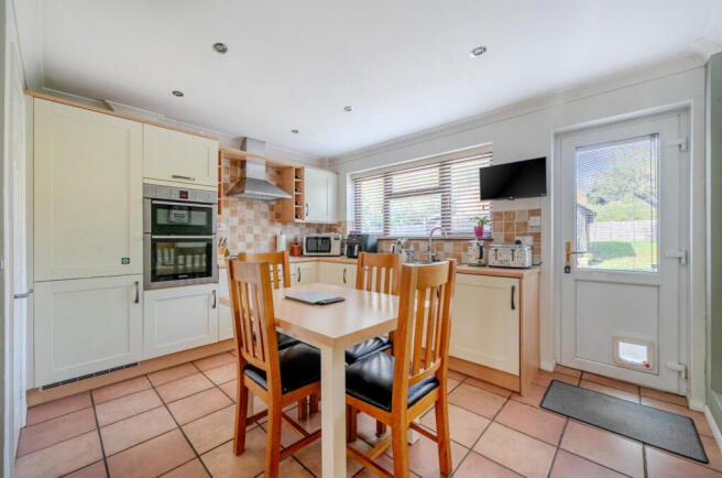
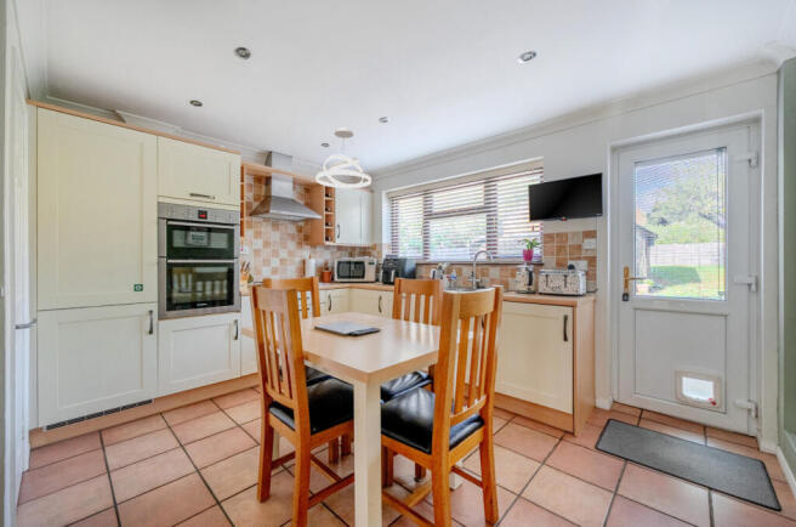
+ pendant light [315,127,373,189]
